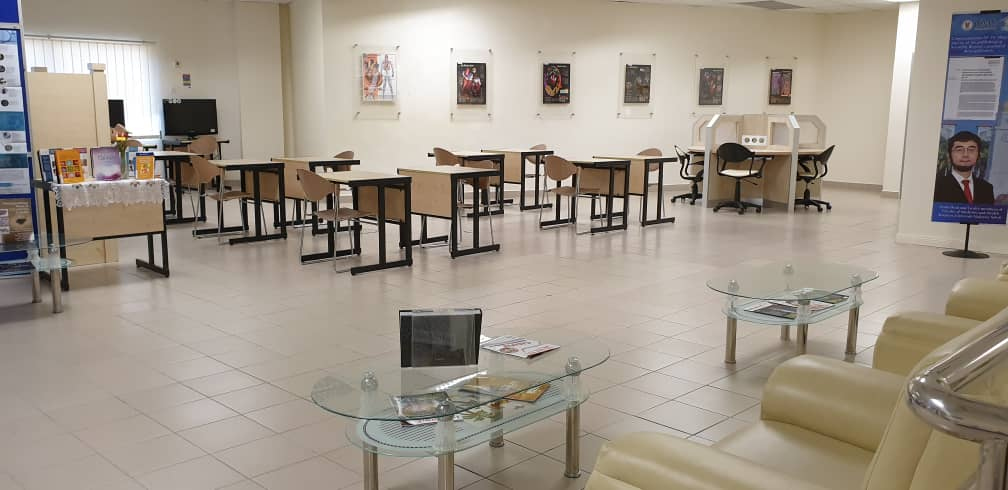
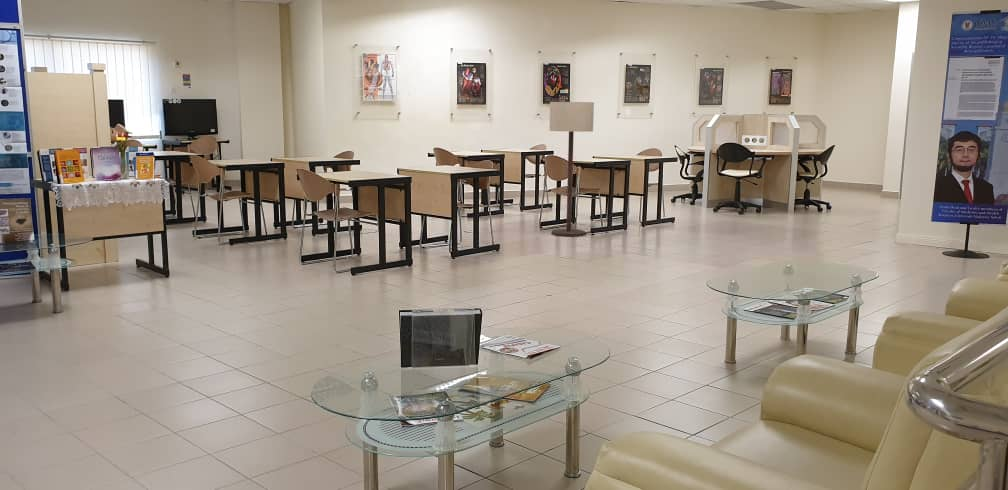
+ floor lamp [548,101,595,237]
